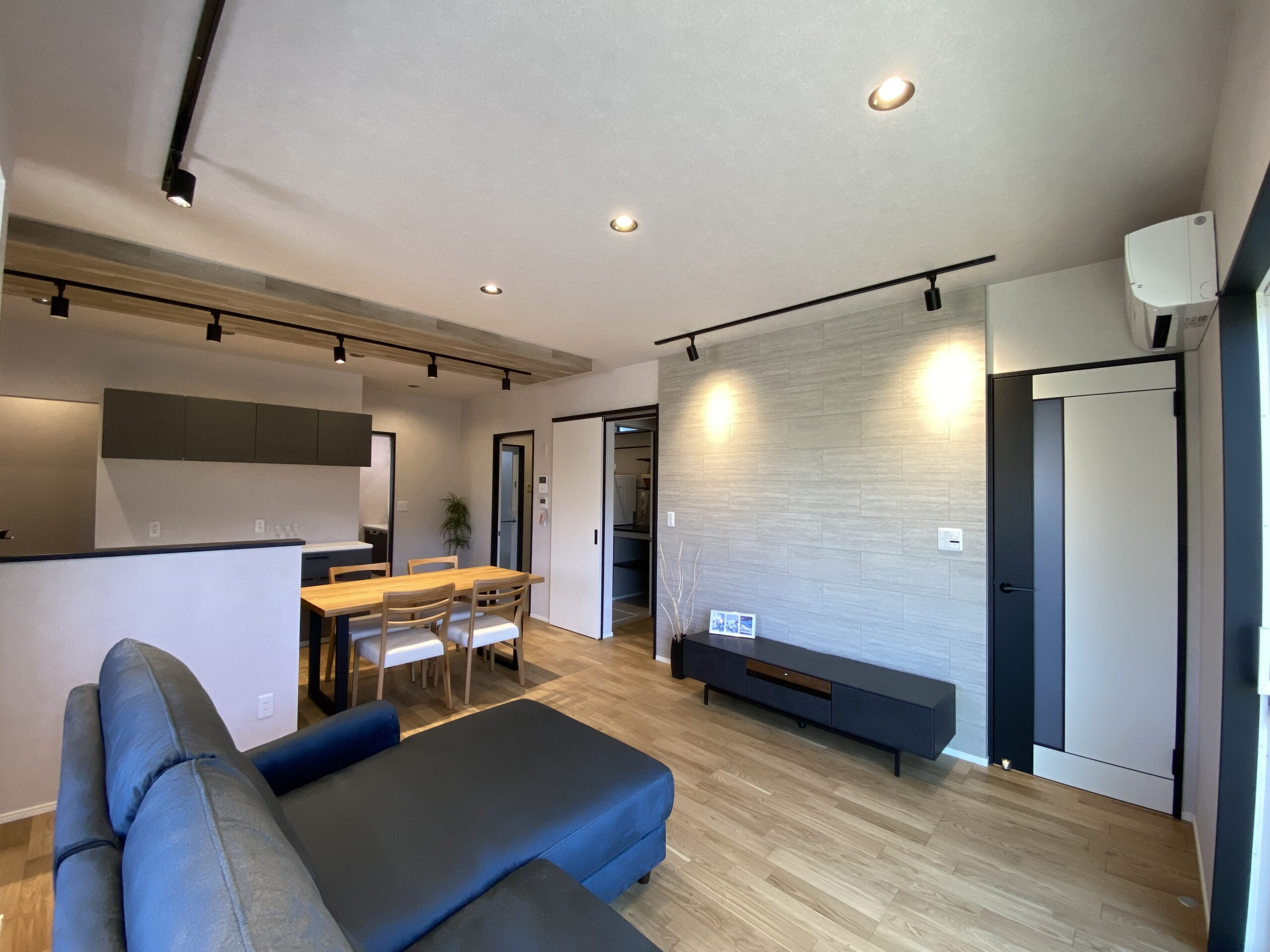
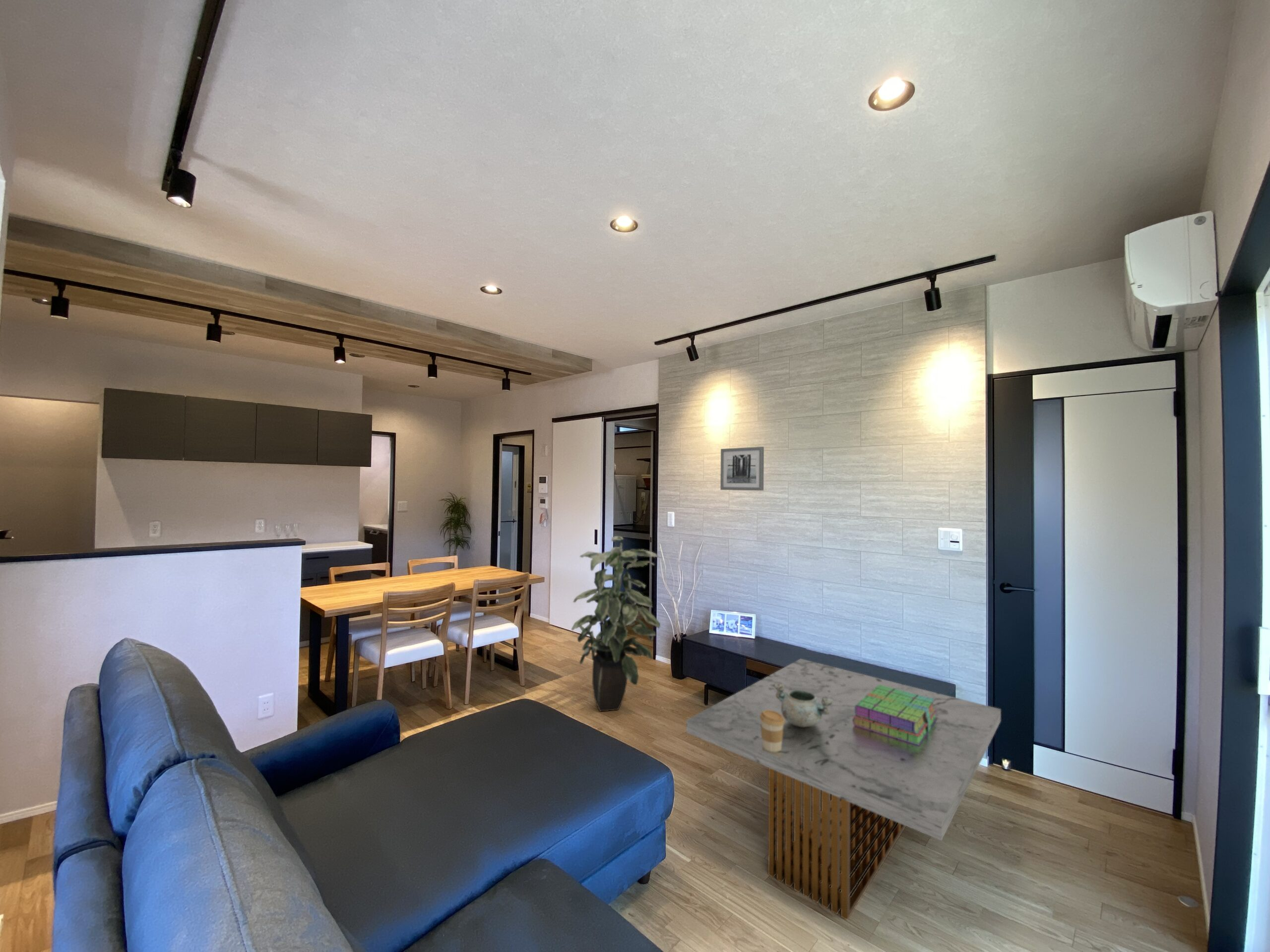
+ coffee cup [760,710,785,752]
+ decorative bowl [774,683,833,727]
+ wall art [720,446,764,491]
+ stack of books [853,685,937,745]
+ indoor plant [571,535,661,712]
+ coffee table [686,658,1001,921]
